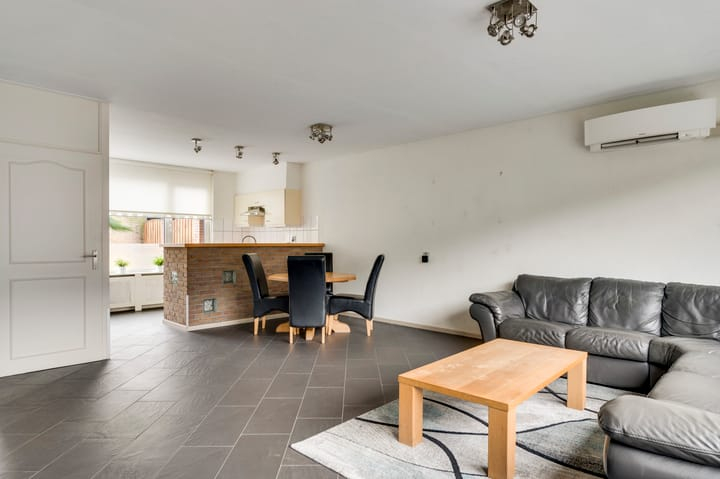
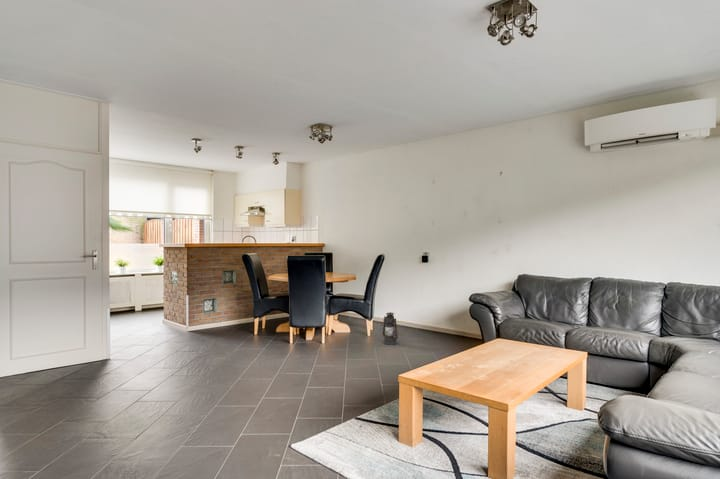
+ lantern [379,311,399,346]
